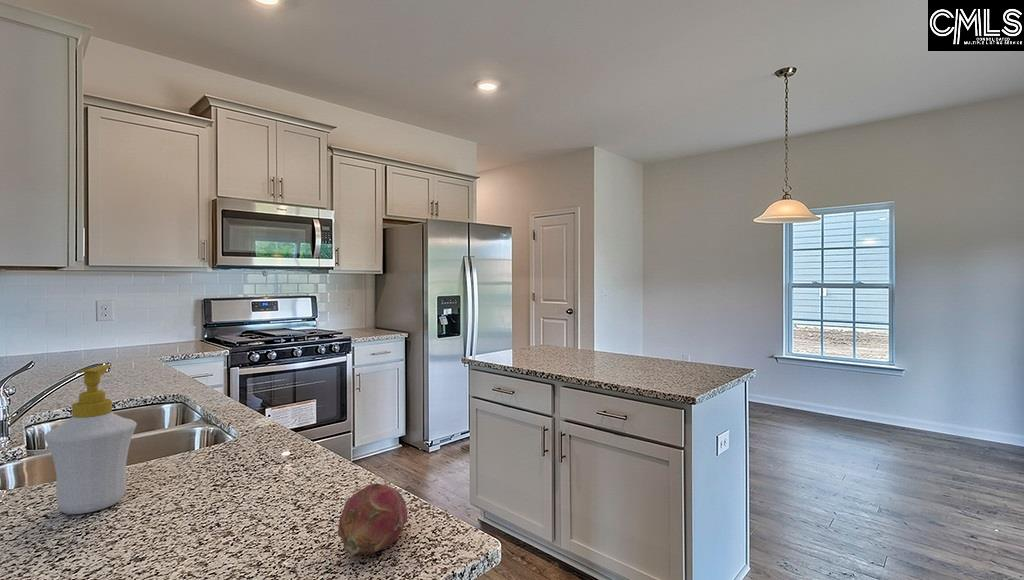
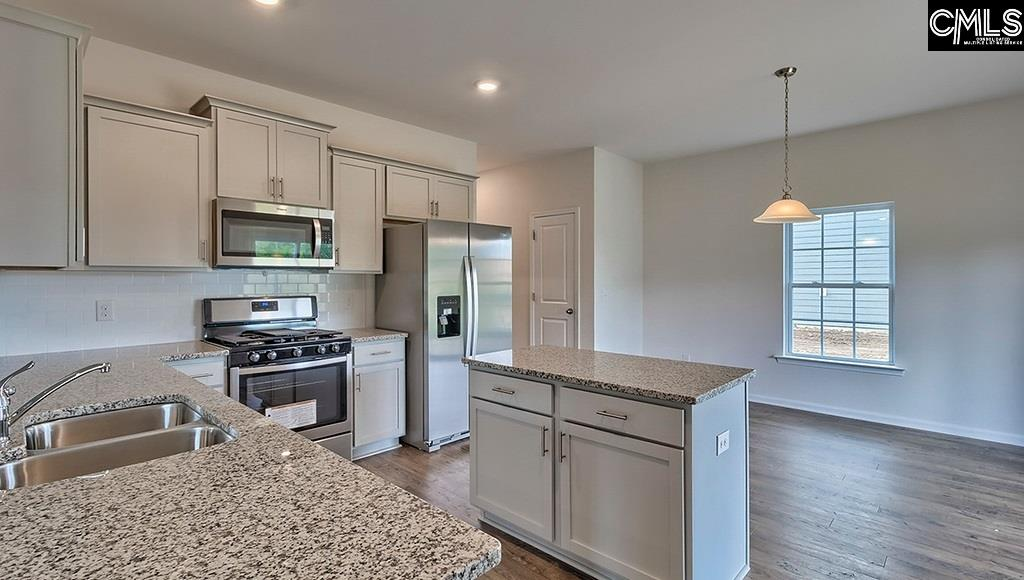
- fruit [337,482,409,556]
- soap bottle [43,364,138,515]
